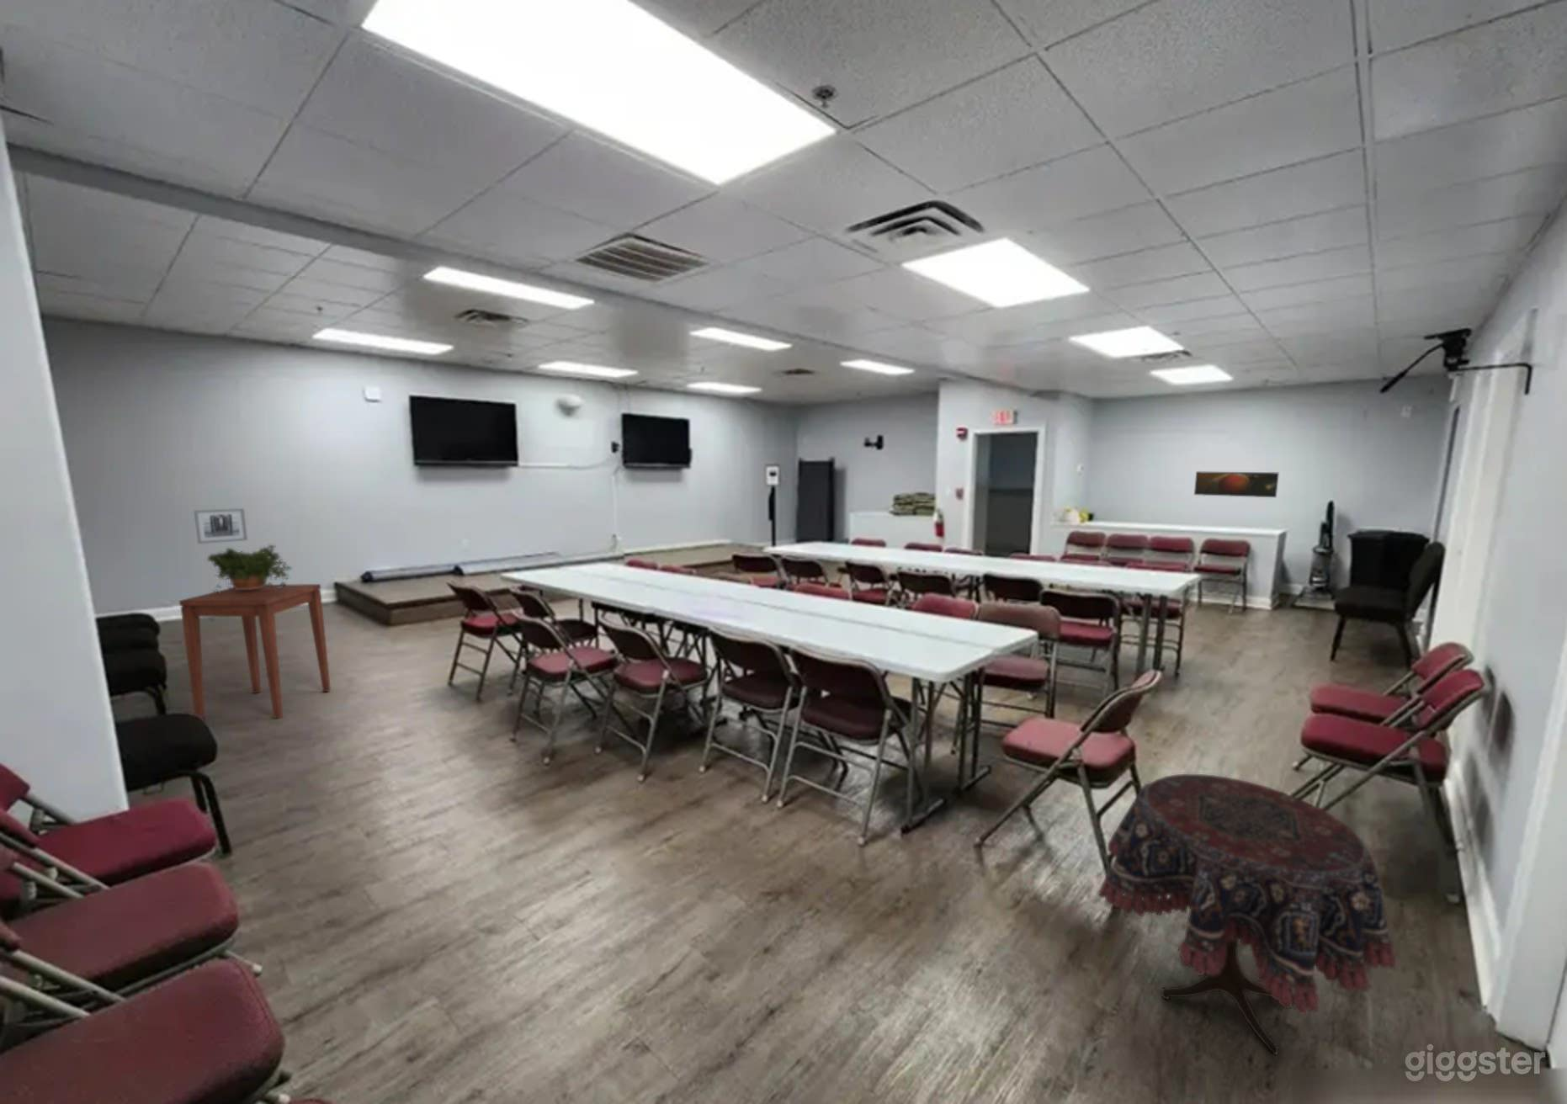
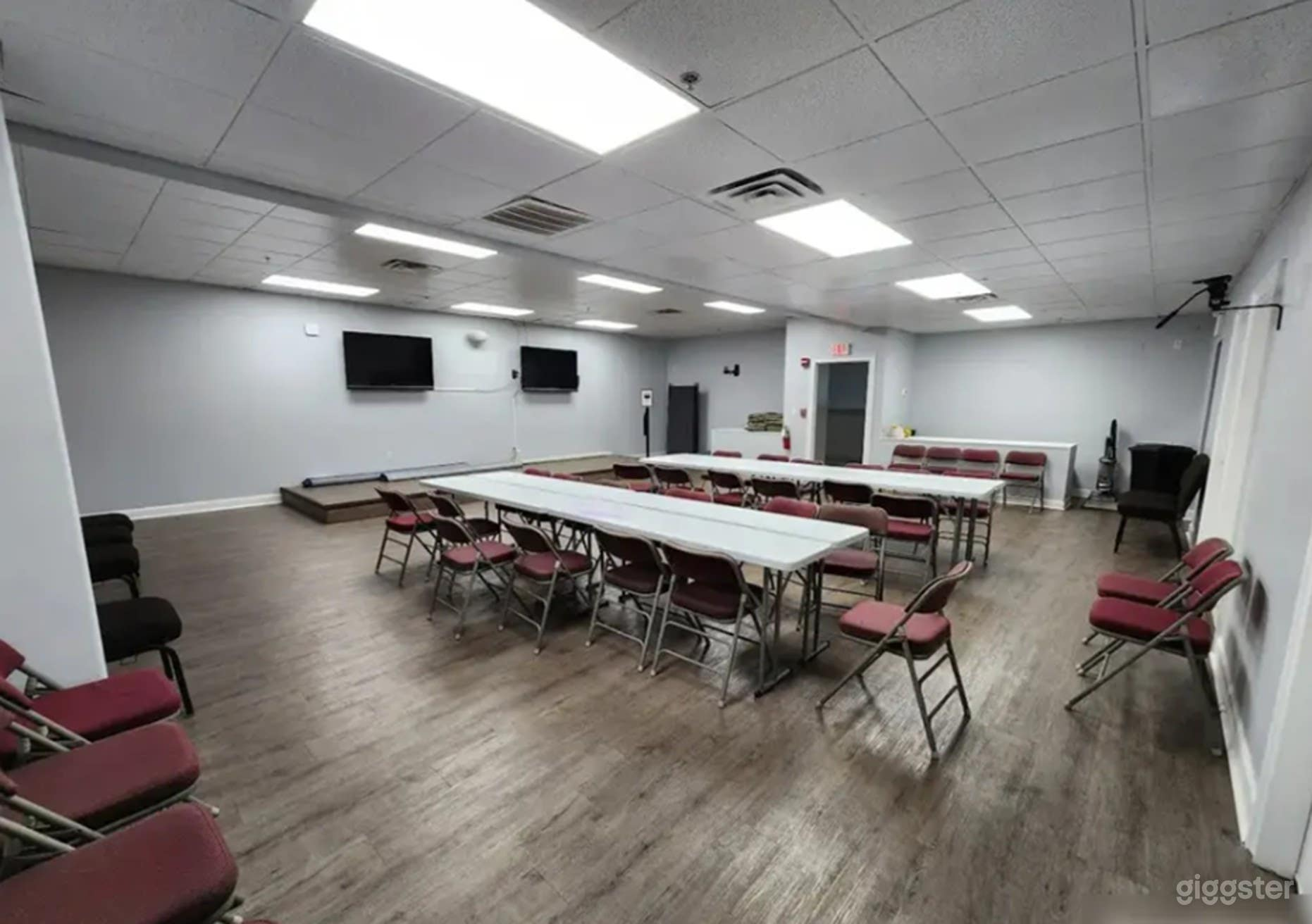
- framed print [1193,471,1280,498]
- wall art [192,508,248,545]
- side table [1099,773,1397,1056]
- side table [178,583,332,719]
- potted plant [205,544,293,594]
